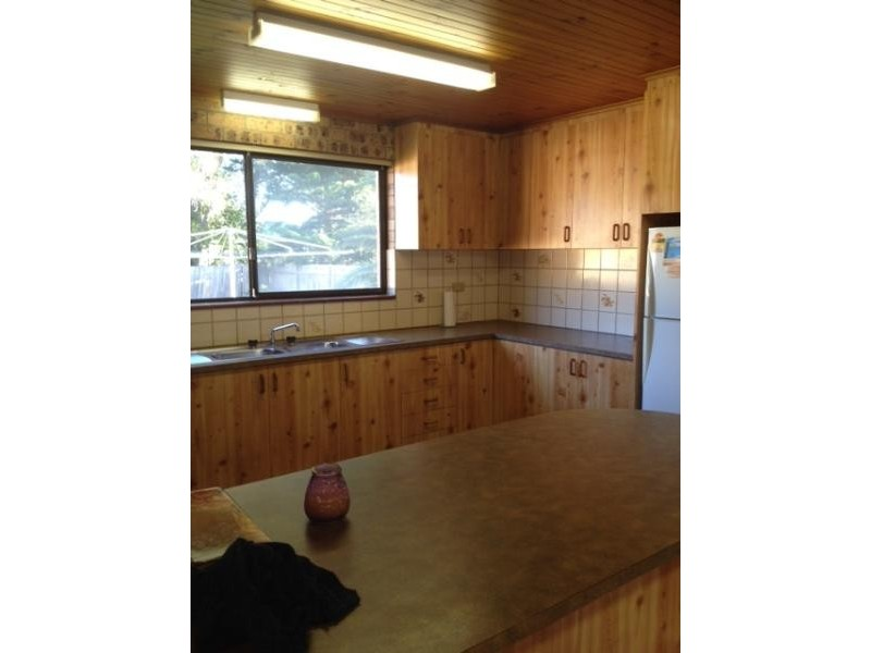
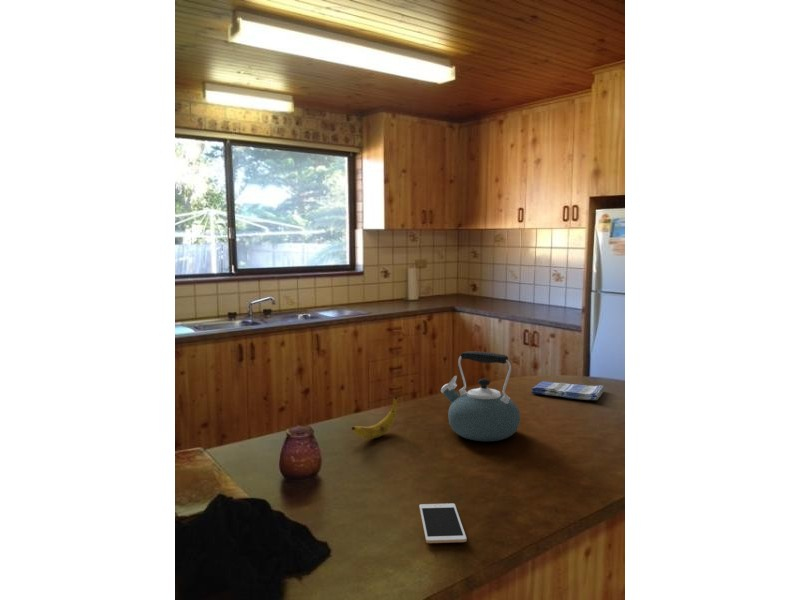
+ banana [351,395,398,440]
+ dish towel [530,380,606,401]
+ kettle [440,350,521,442]
+ cell phone [418,502,468,544]
